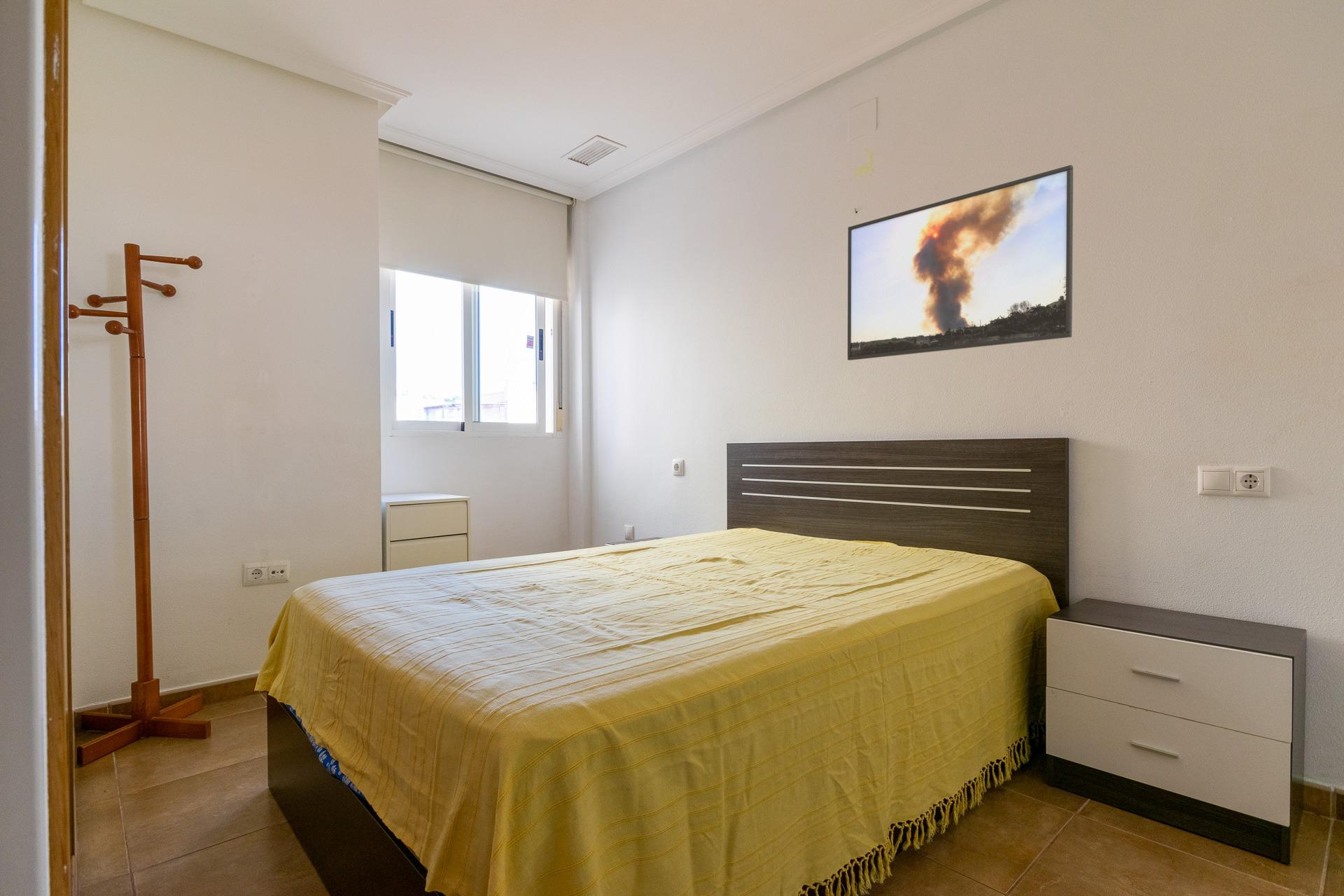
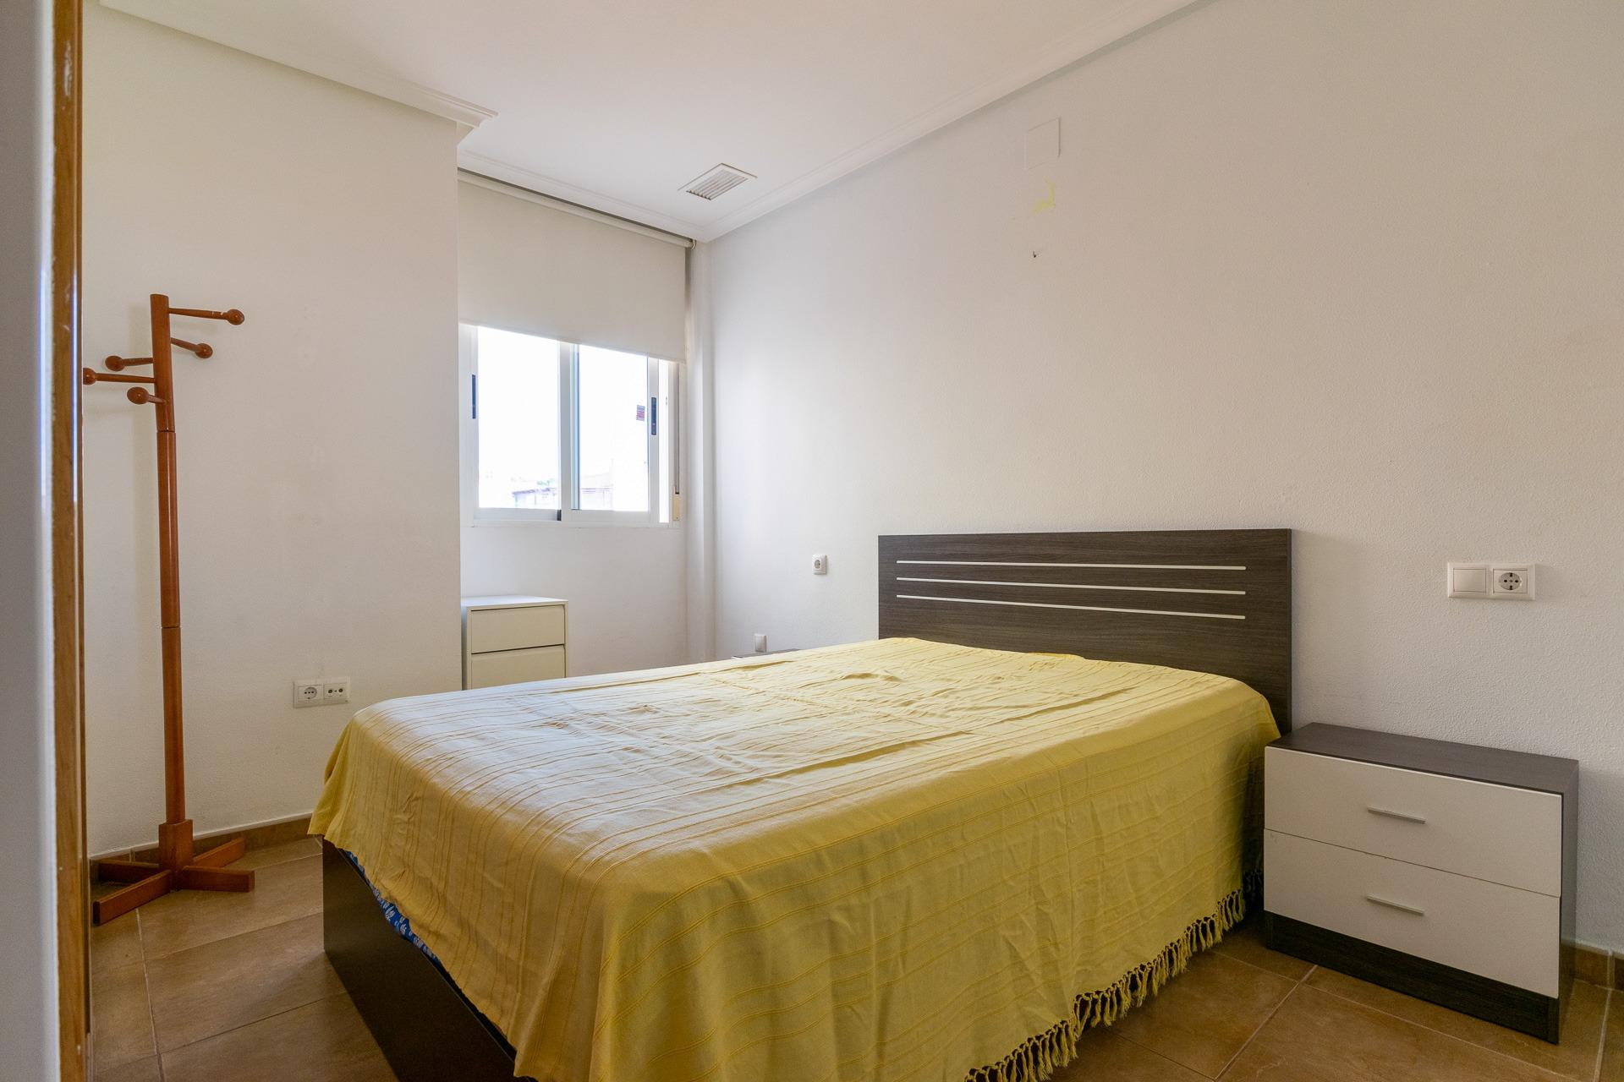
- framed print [847,165,1074,361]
